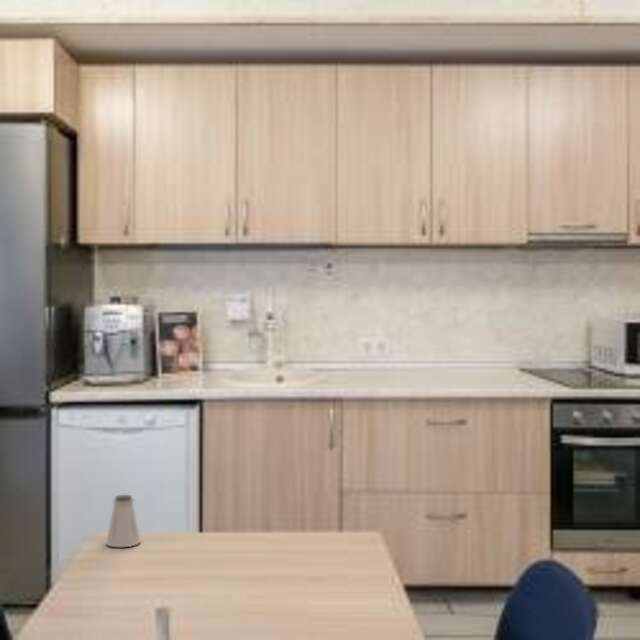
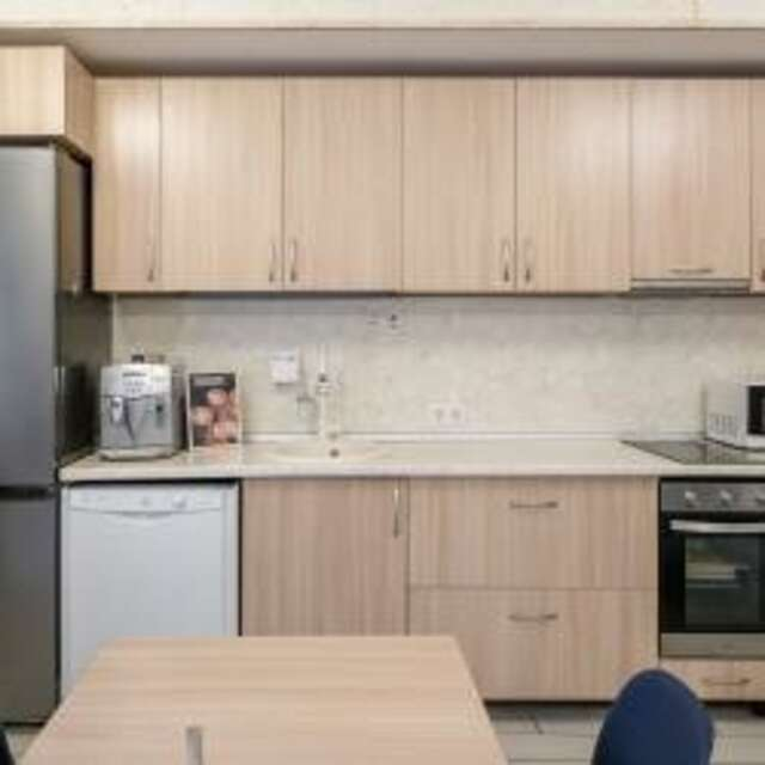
- saltshaker [105,494,142,548]
